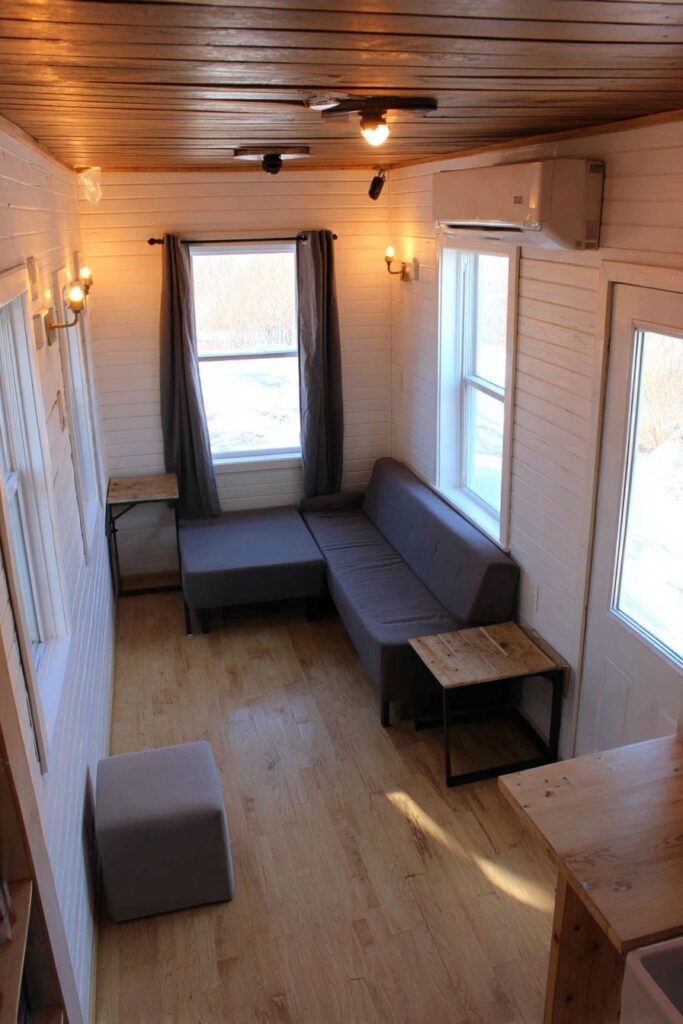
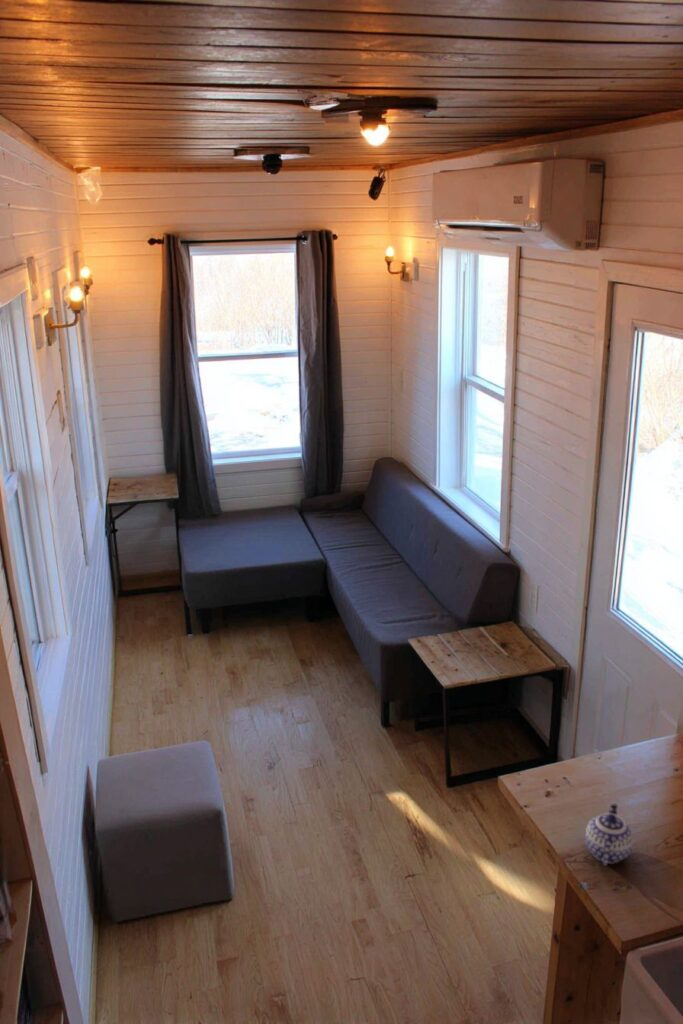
+ teapot [584,801,634,866]
